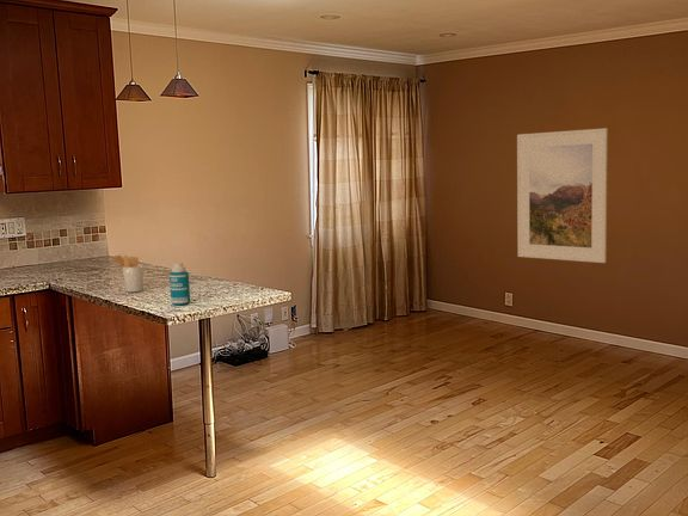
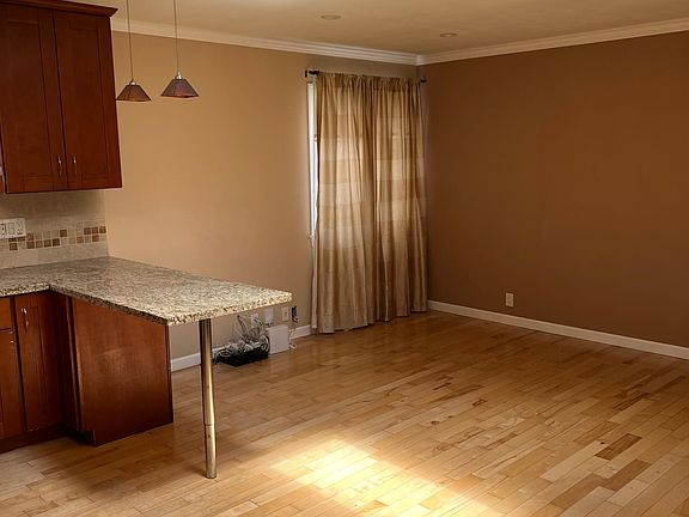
- bottle [168,262,191,306]
- utensil holder [110,254,145,293]
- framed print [516,127,609,264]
